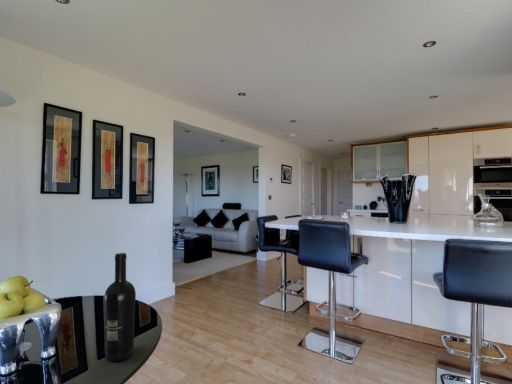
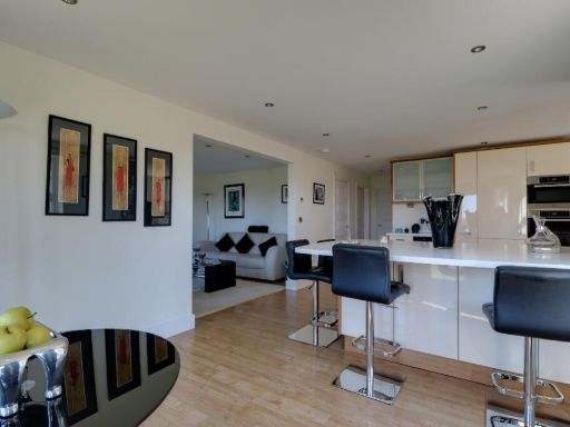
- wine bottle [103,252,137,362]
